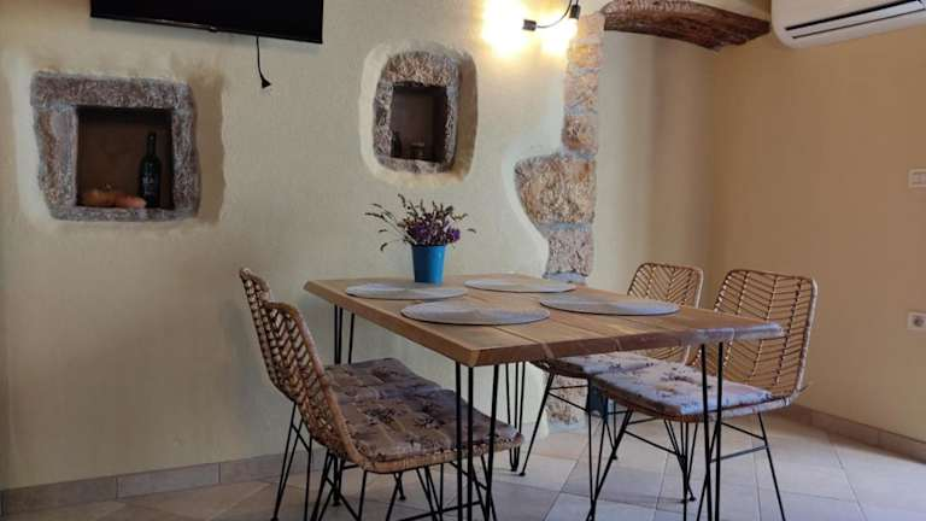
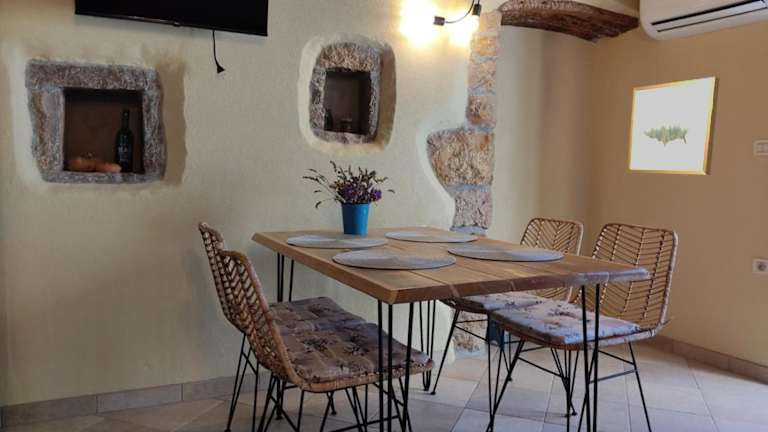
+ wall art [626,76,720,176]
